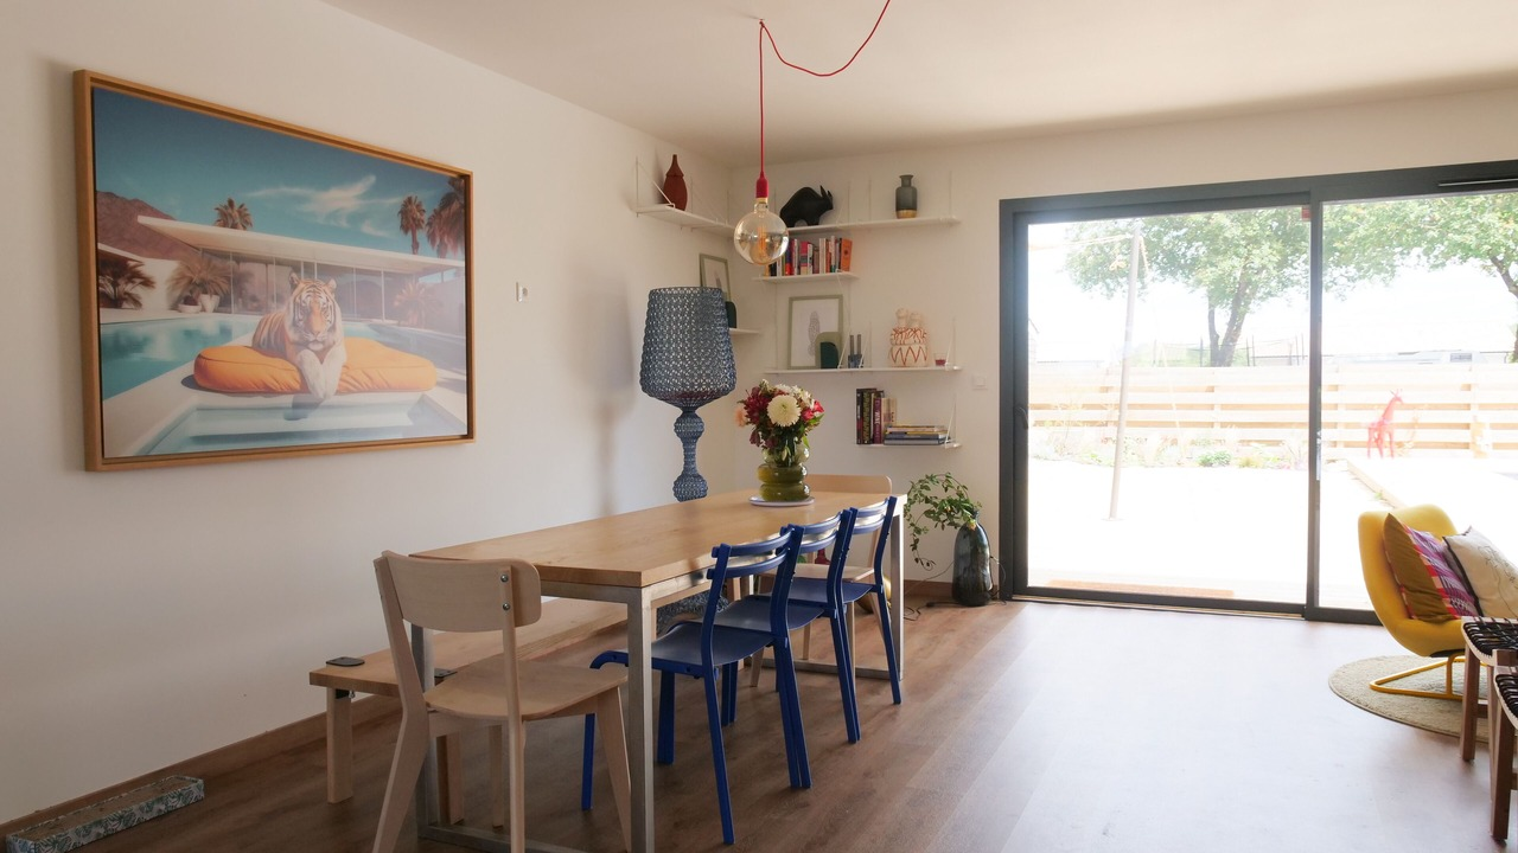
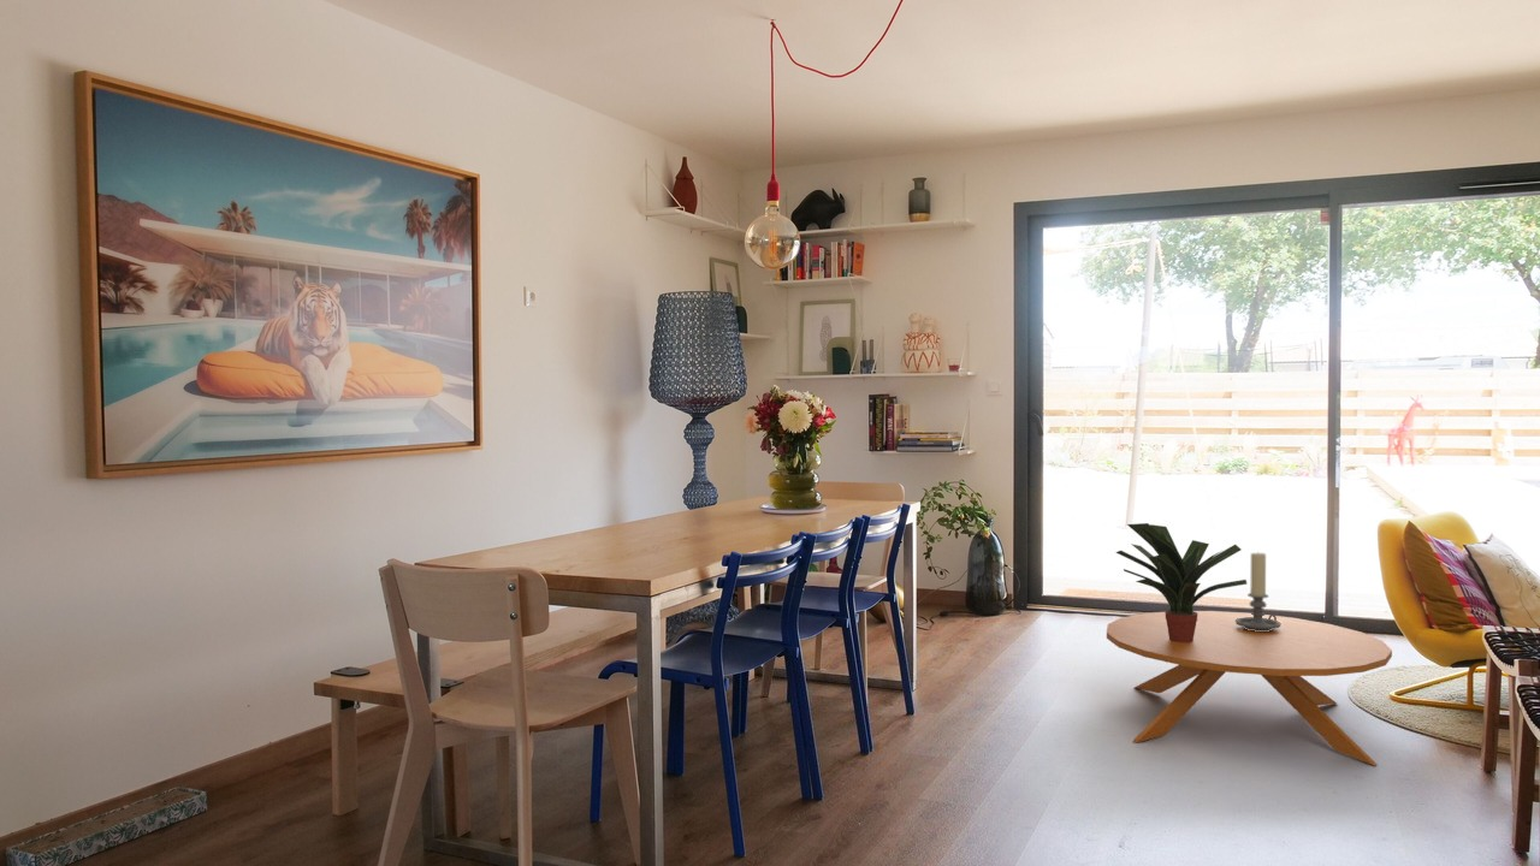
+ potted plant [1114,522,1248,642]
+ candle holder [1236,552,1281,631]
+ coffee table [1106,610,1393,766]
